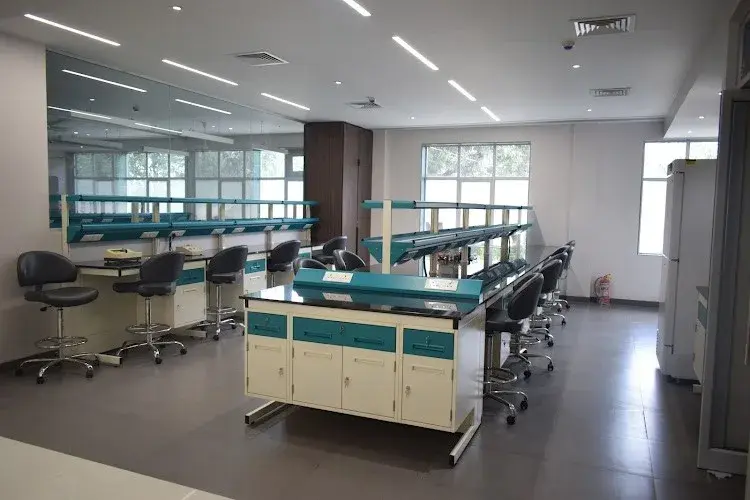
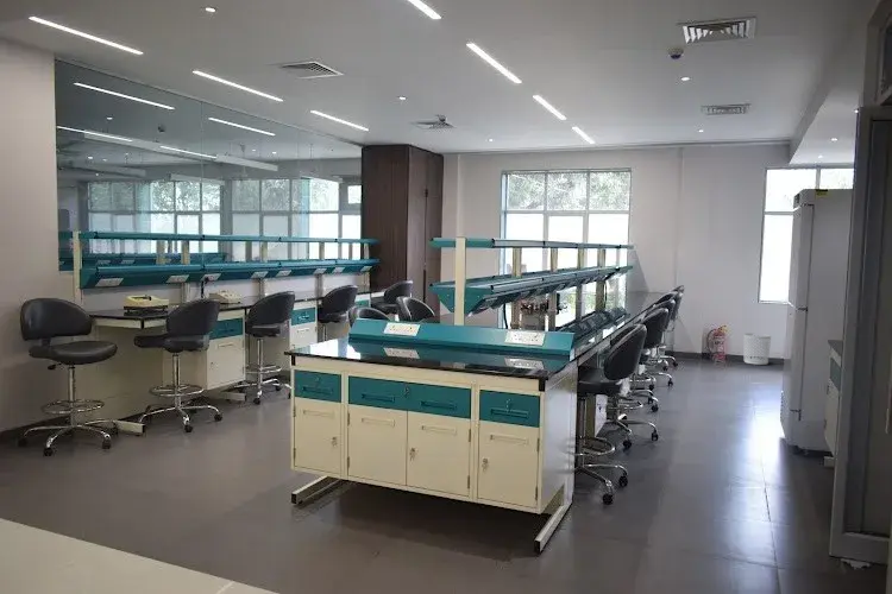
+ waste bin [743,333,772,366]
